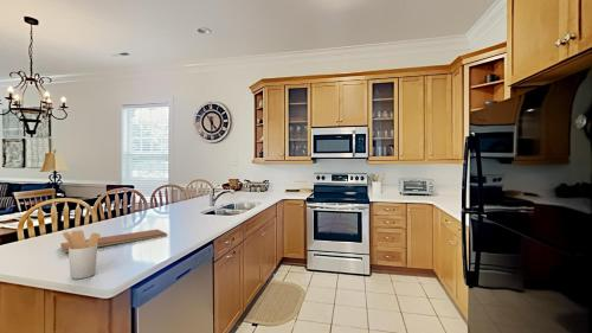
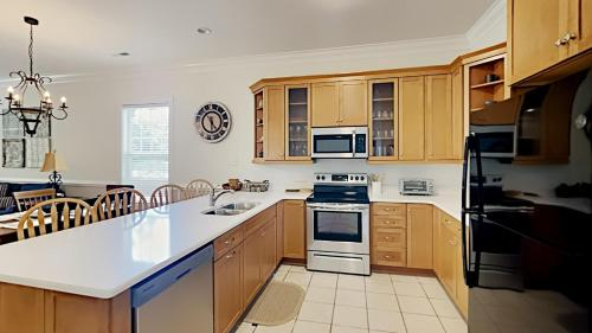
- utensil holder [62,229,102,280]
- chopping board [60,229,168,254]
